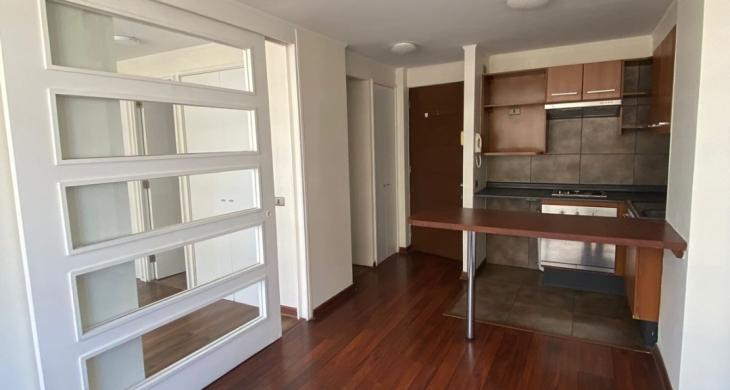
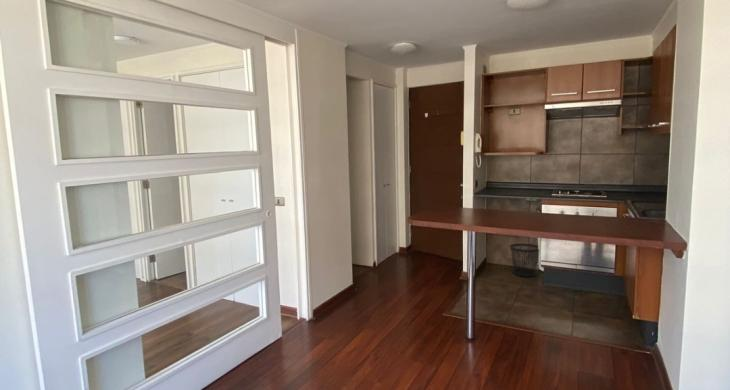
+ wastebasket [509,243,540,278]
